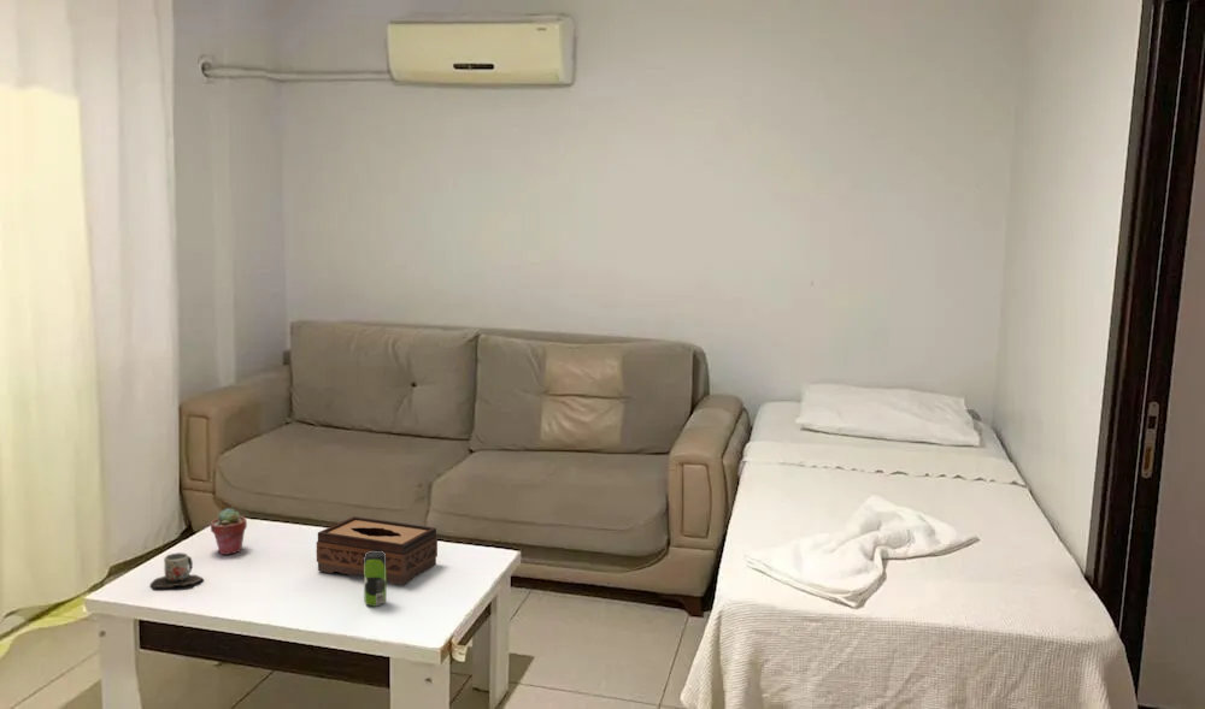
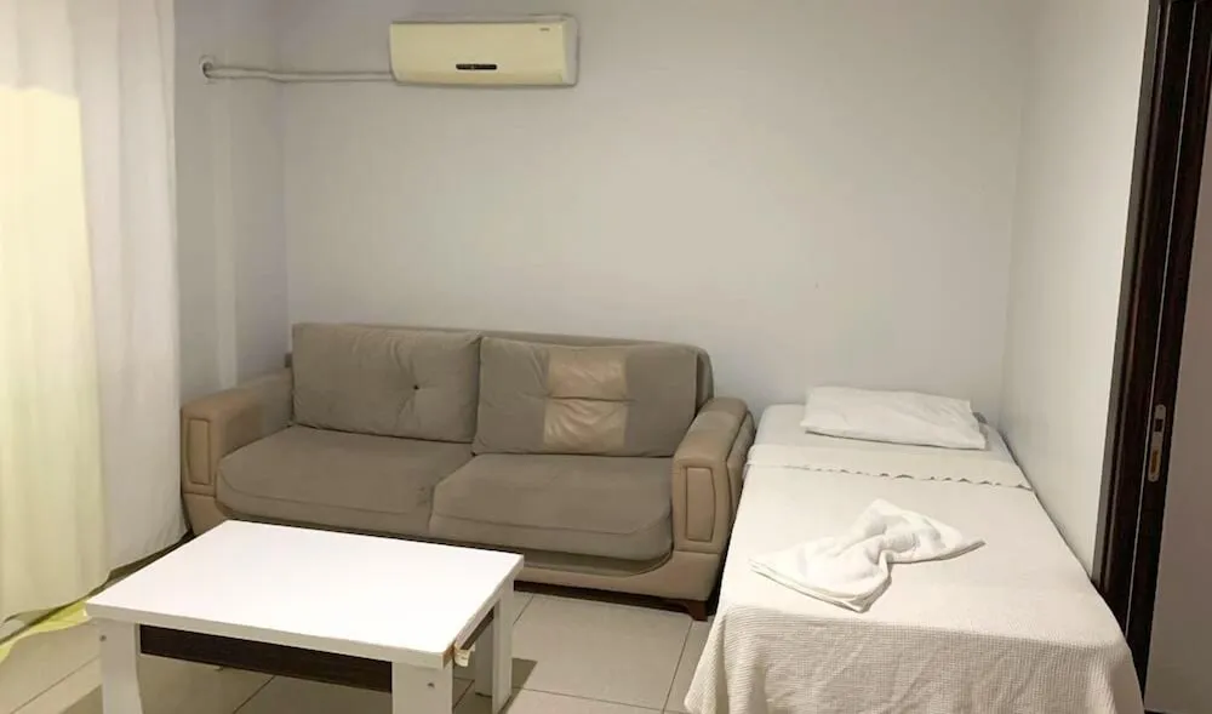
- mug [149,551,205,589]
- tissue box [316,515,439,586]
- potted succulent [210,507,248,556]
- beverage can [363,551,387,607]
